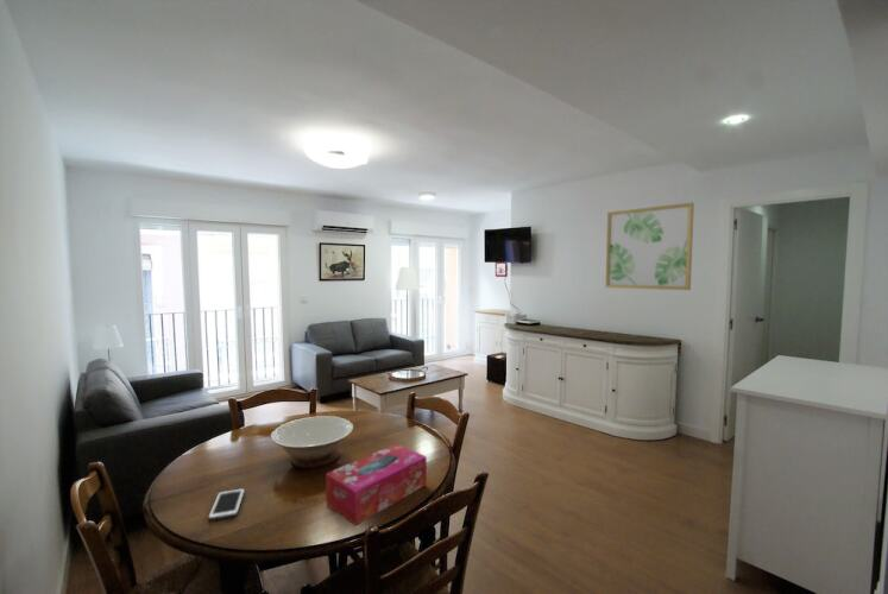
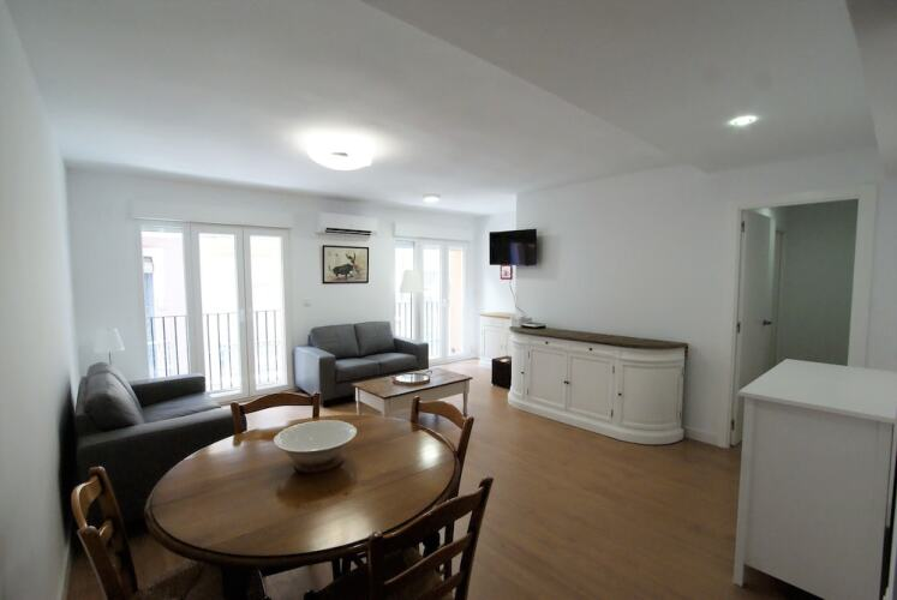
- wall art [605,202,695,291]
- cell phone [207,487,246,522]
- tissue box [325,442,428,526]
